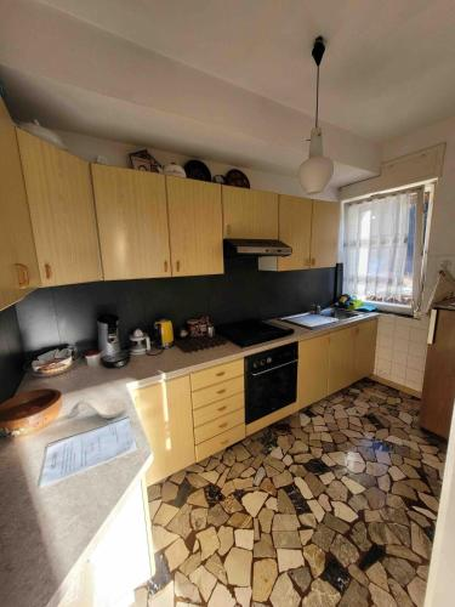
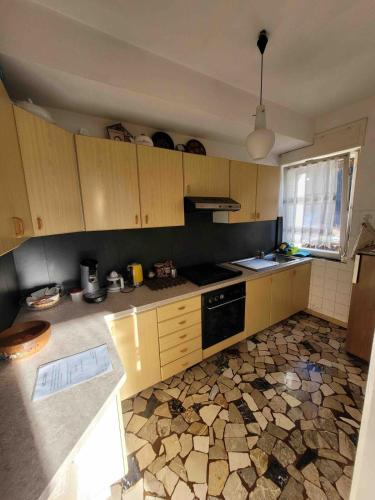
- spoon rest [69,397,127,420]
